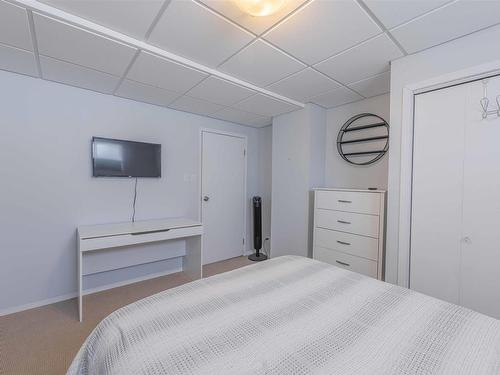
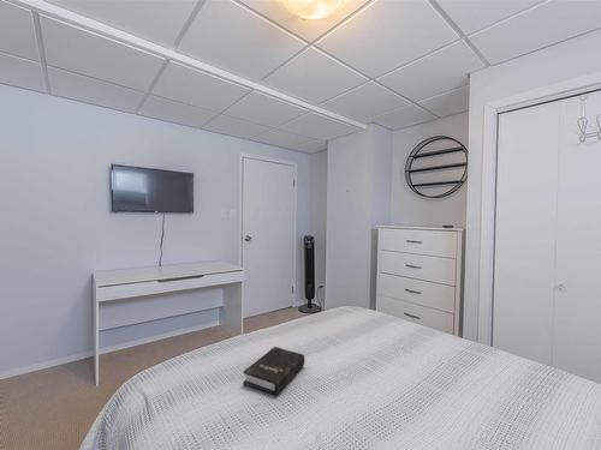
+ hardback book [243,346,305,396]
